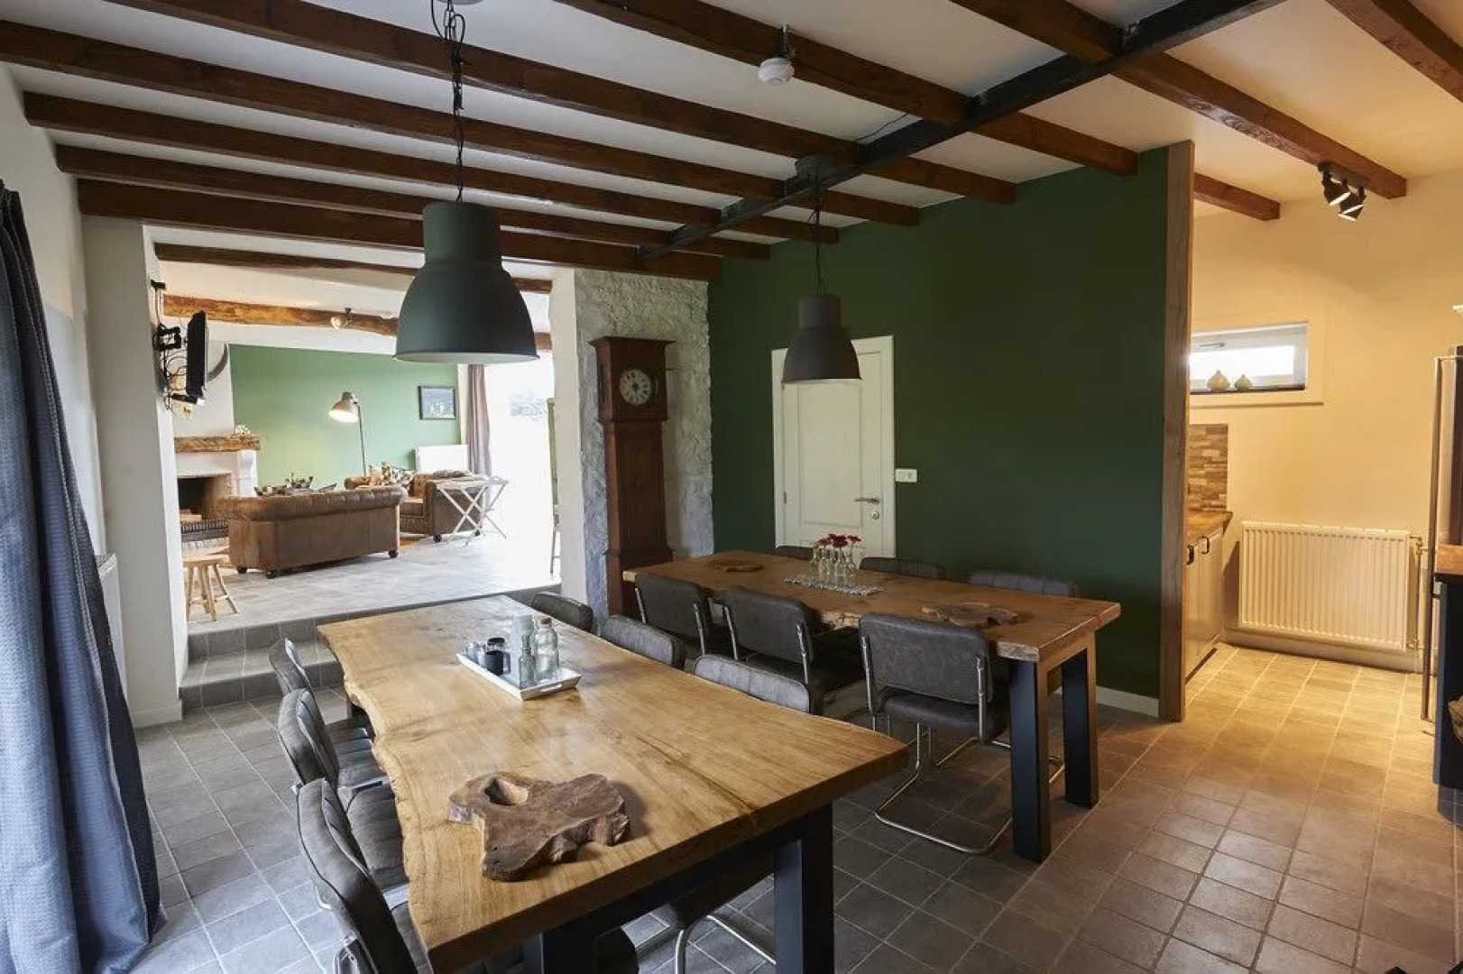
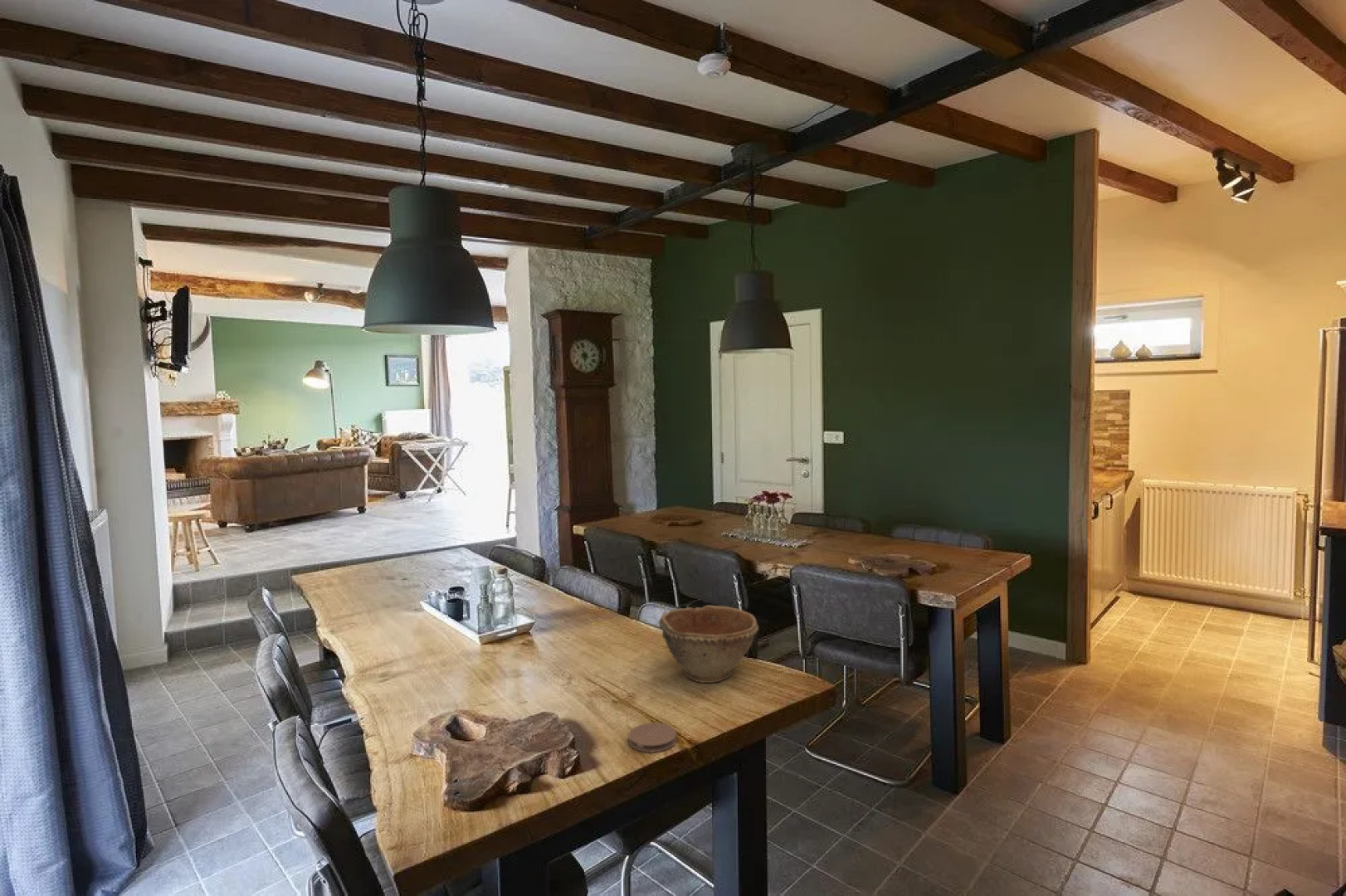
+ bowl [658,605,759,684]
+ coaster [628,722,677,752]
